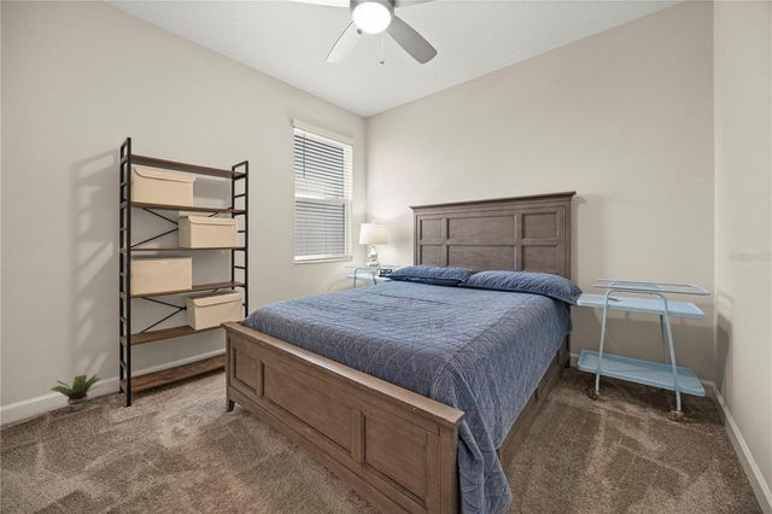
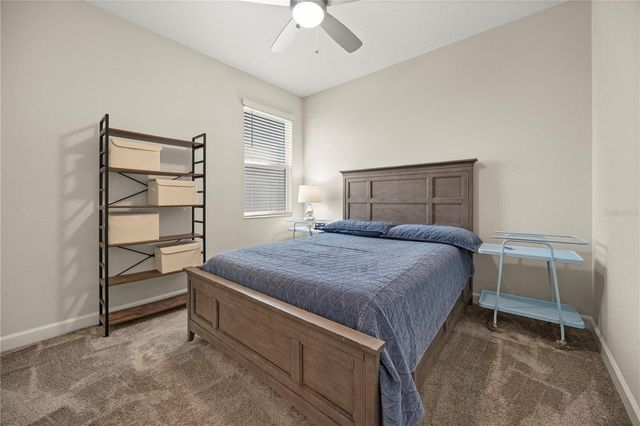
- potted plant [49,373,103,413]
